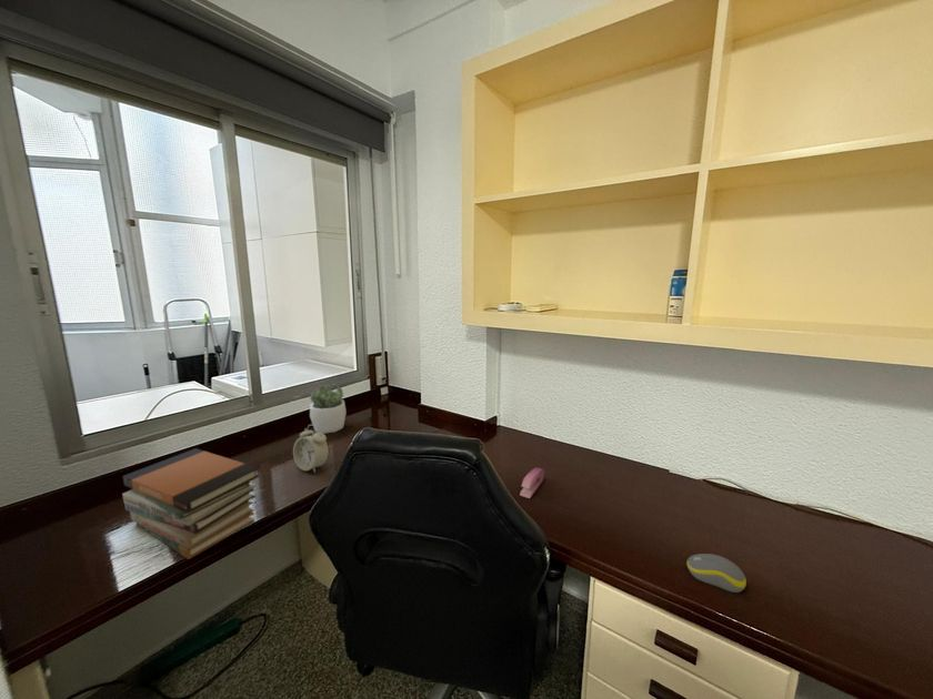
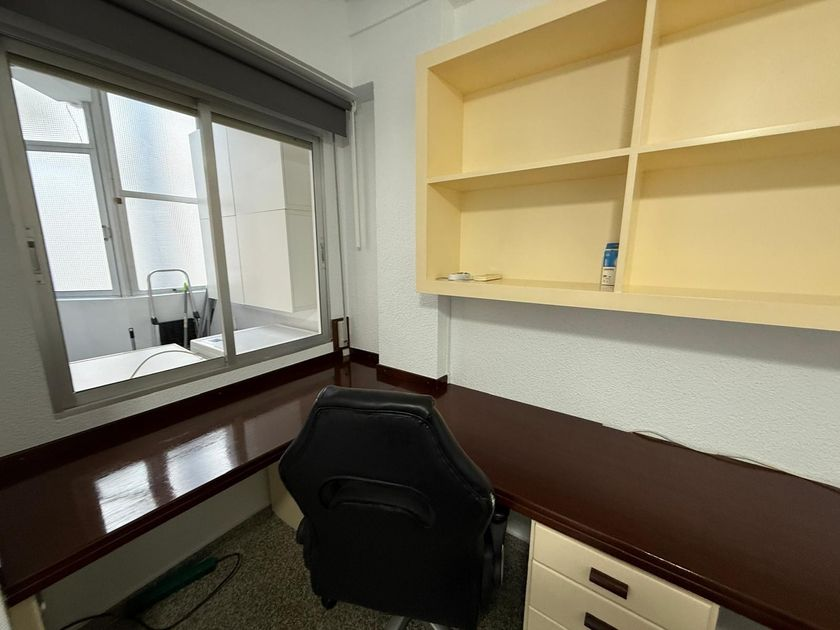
- book stack [121,447,261,560]
- stapler [519,466,545,499]
- succulent plant [309,385,348,435]
- alarm clock [292,424,330,474]
- computer mouse [685,553,748,594]
